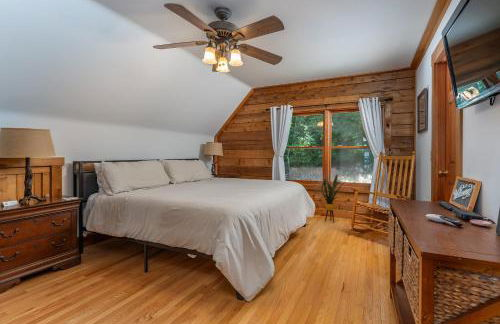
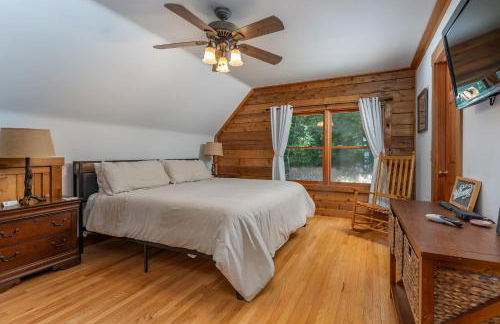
- house plant [314,173,346,223]
